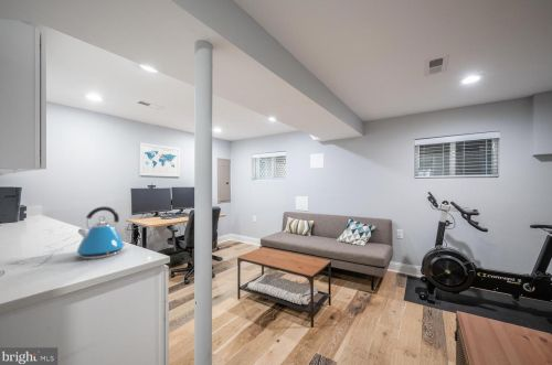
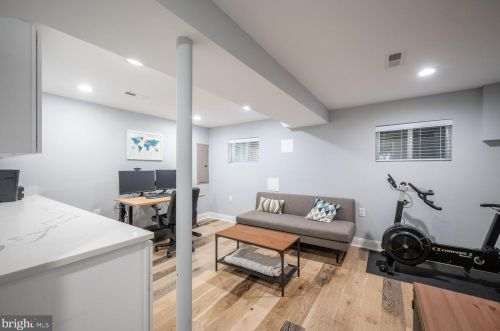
- kettle [76,205,128,260]
